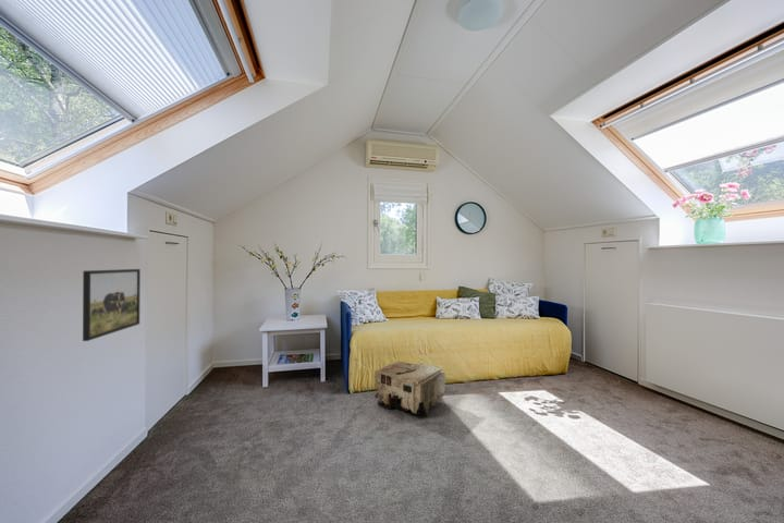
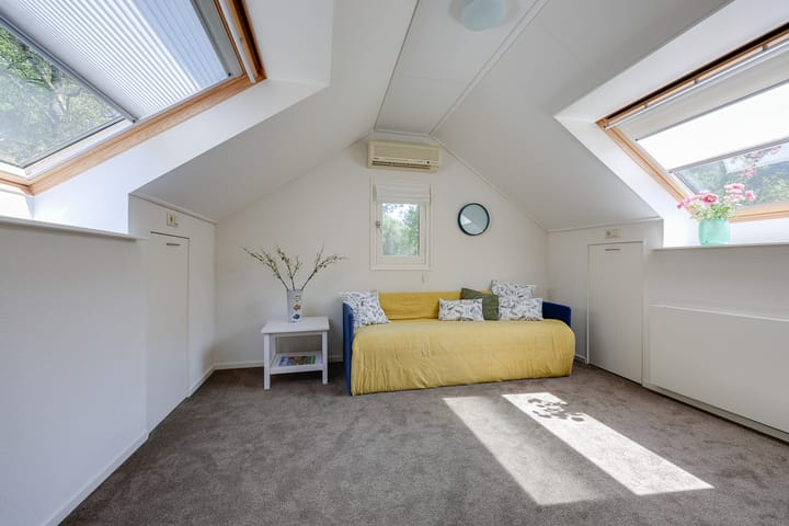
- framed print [82,268,142,342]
- pouf [373,361,446,417]
